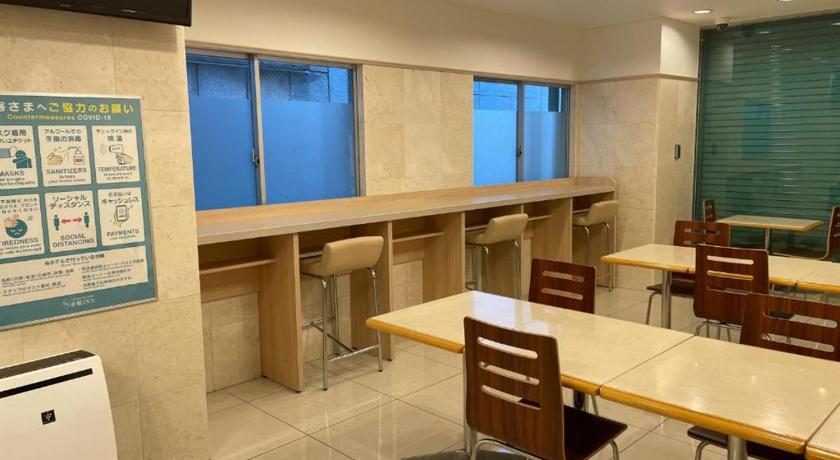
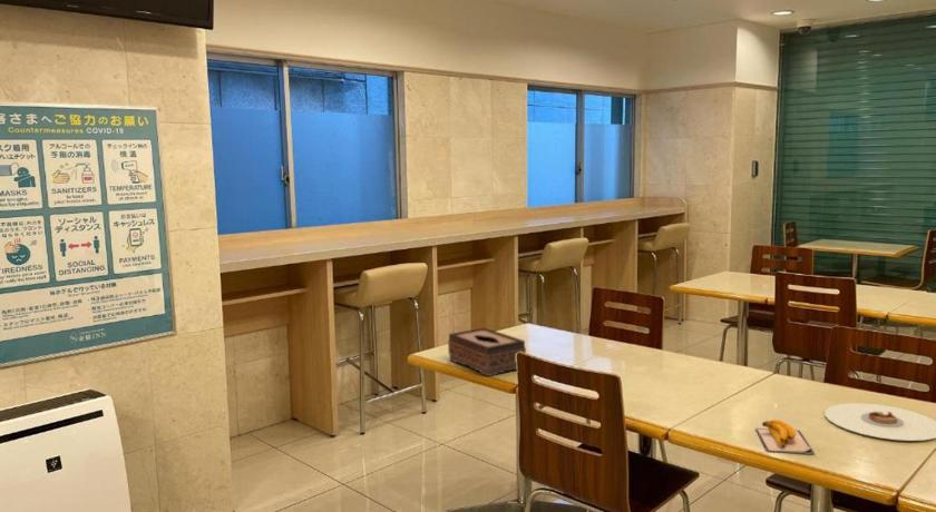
+ plate [823,402,936,442]
+ tissue box [447,327,527,377]
+ banana [754,419,817,455]
